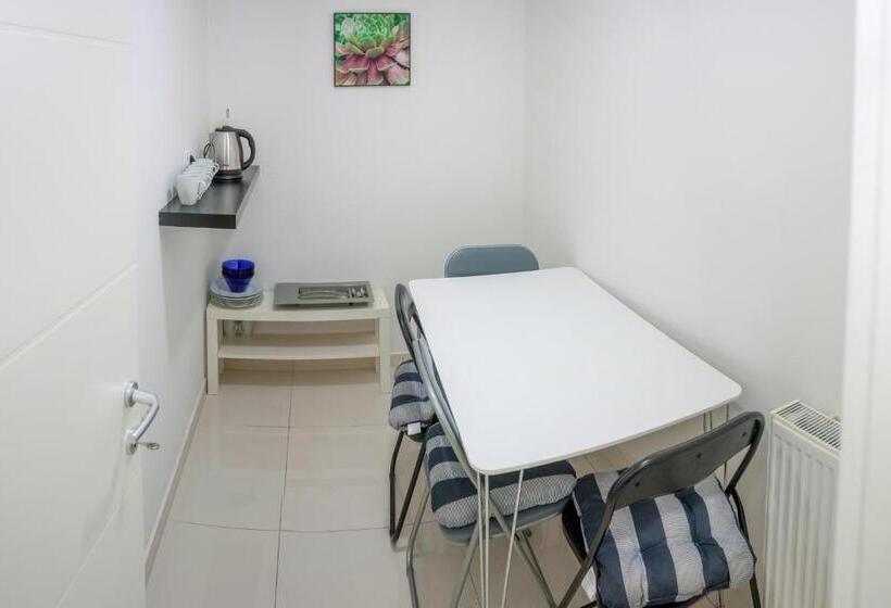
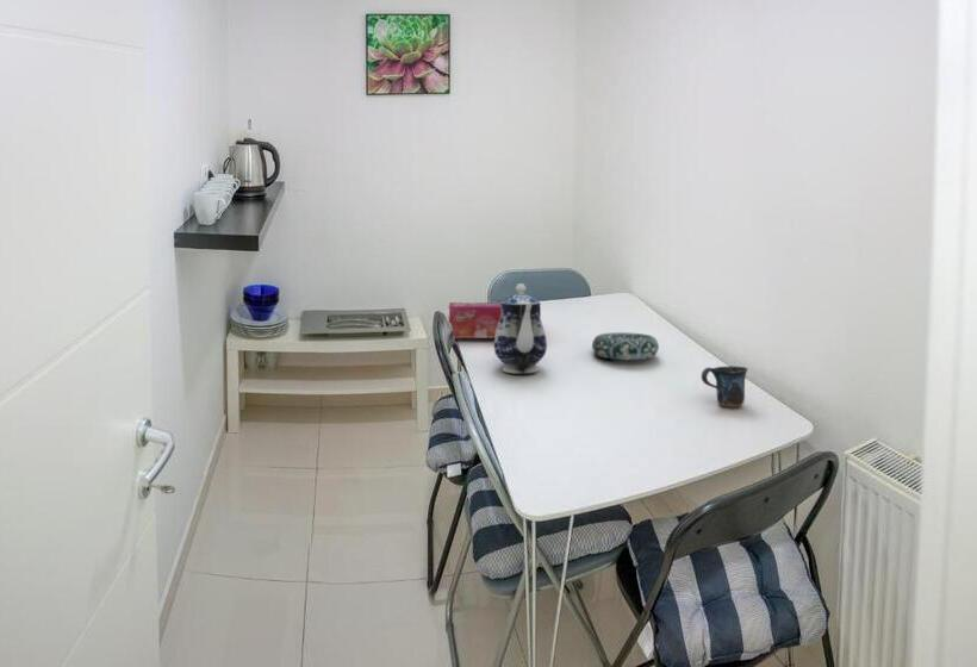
+ teapot [493,282,548,375]
+ tissue box [448,301,542,339]
+ mug [701,366,749,407]
+ decorative bowl [591,331,660,361]
